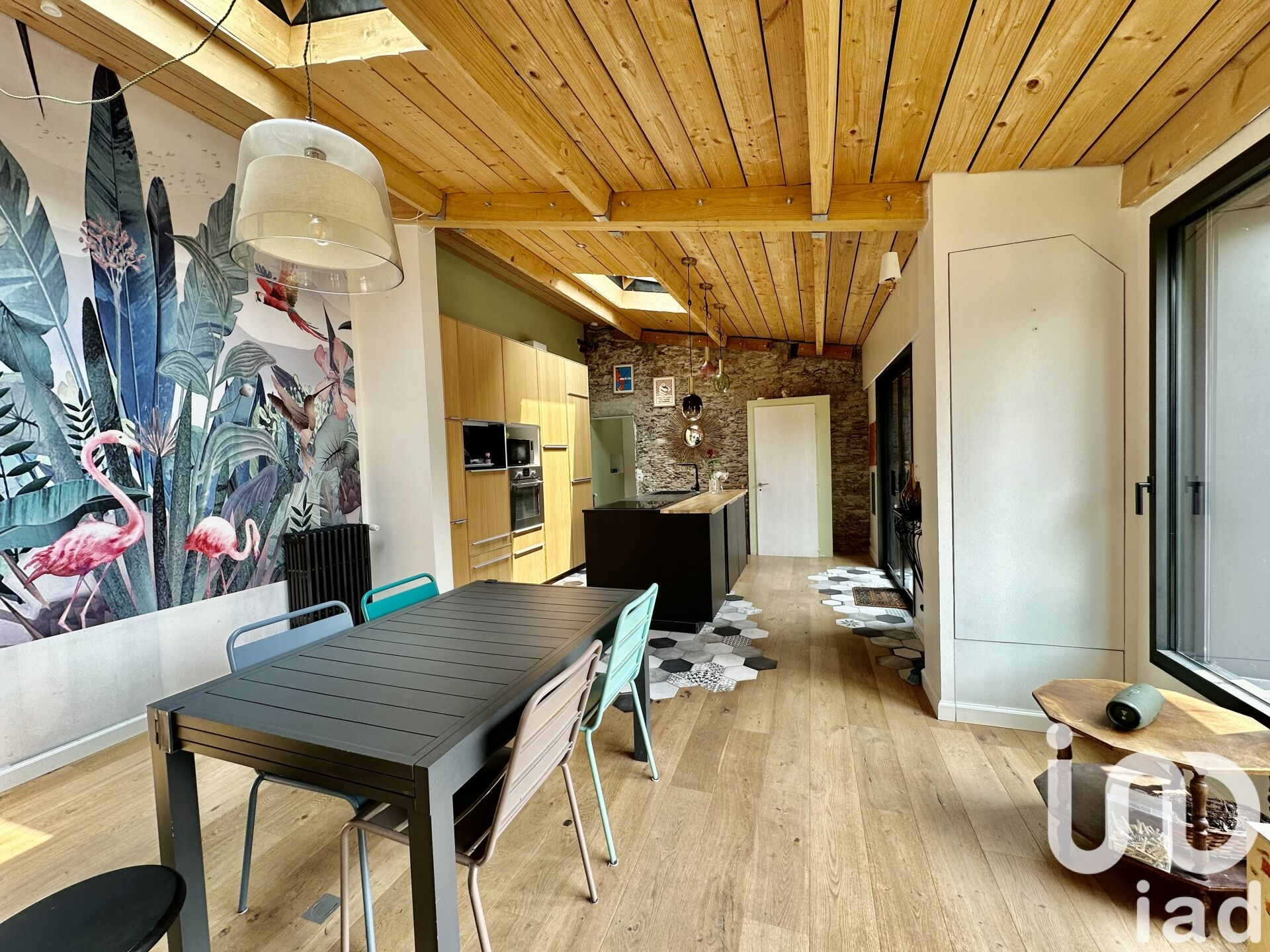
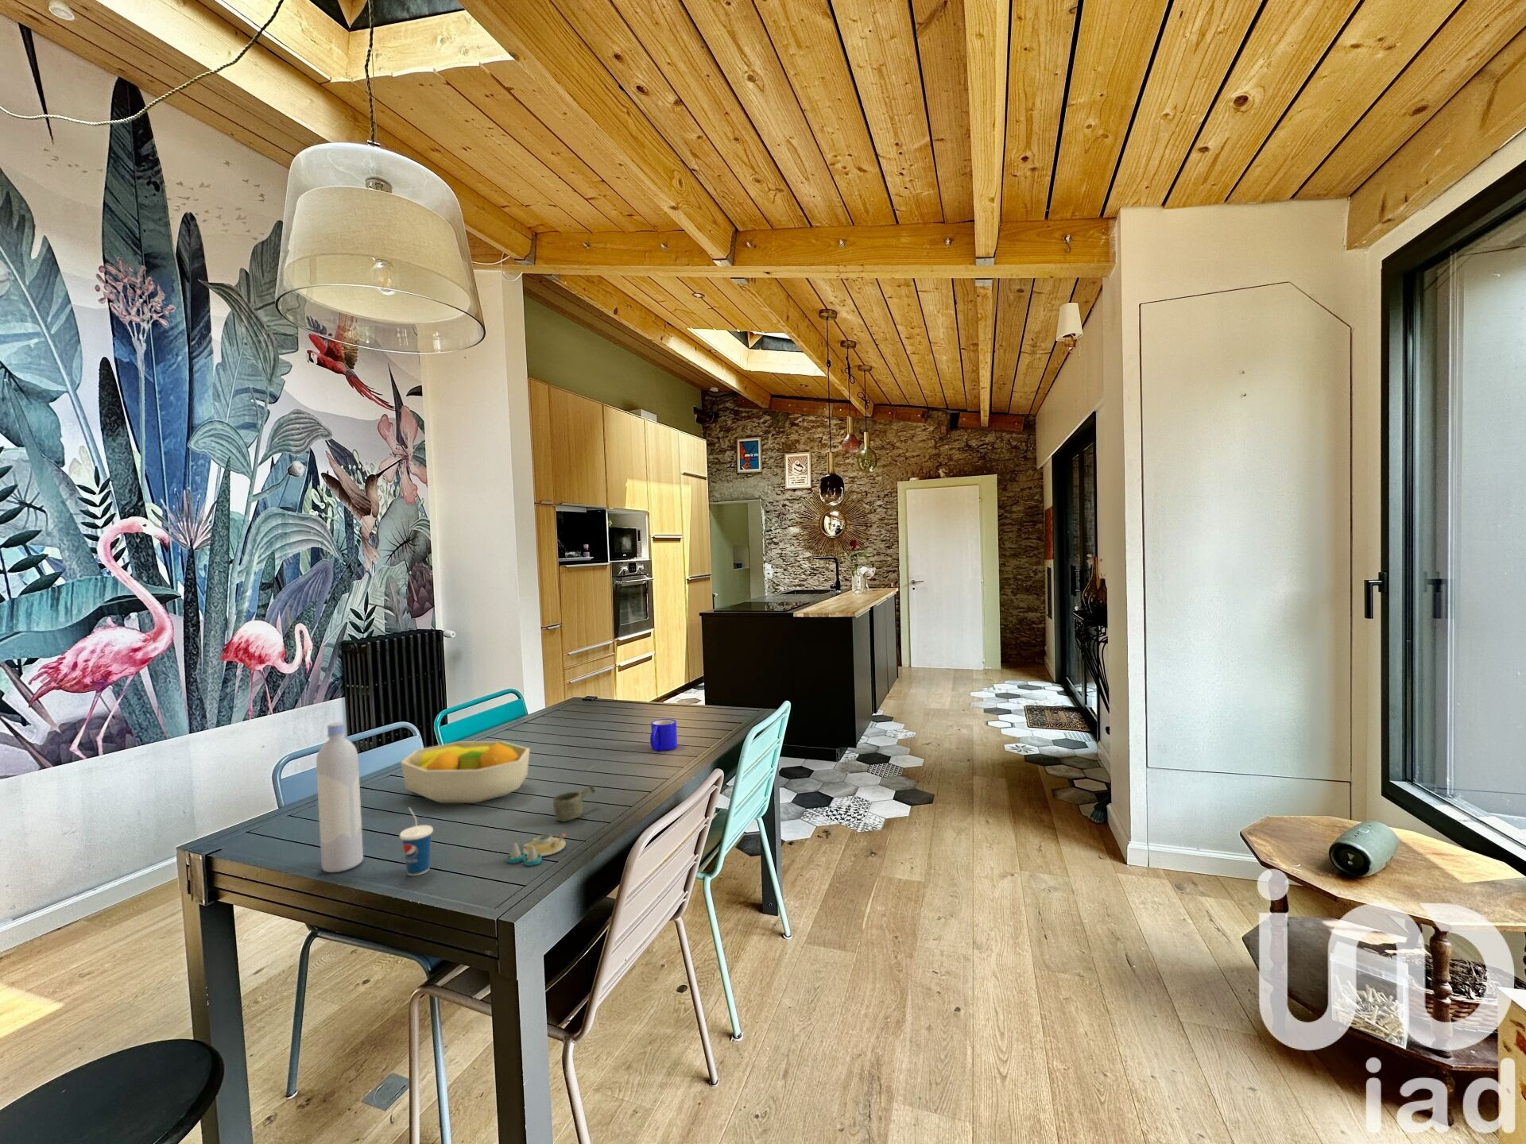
+ cup [399,808,434,876]
+ bottle [316,721,364,874]
+ fruit bowl [400,740,531,804]
+ mug [649,719,678,751]
+ salt and pepper shaker set [506,833,567,866]
+ cup [553,783,596,822]
